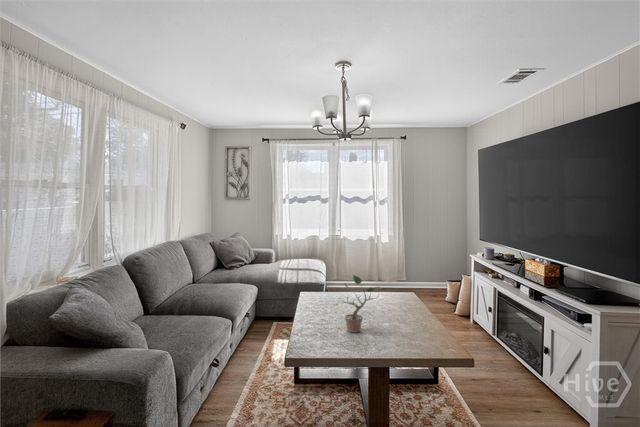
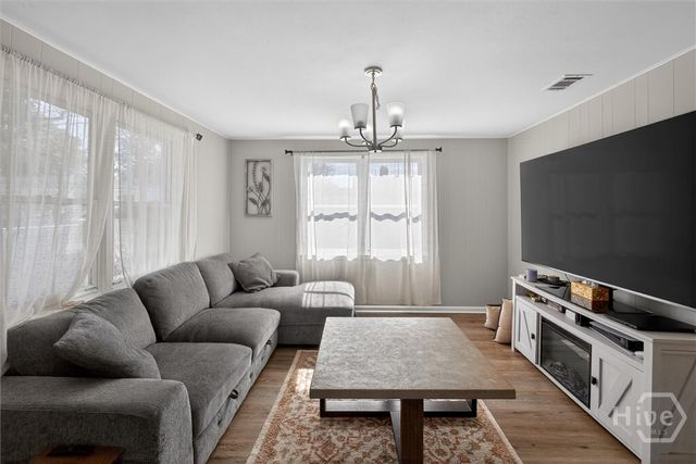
- potted plant [332,274,383,334]
